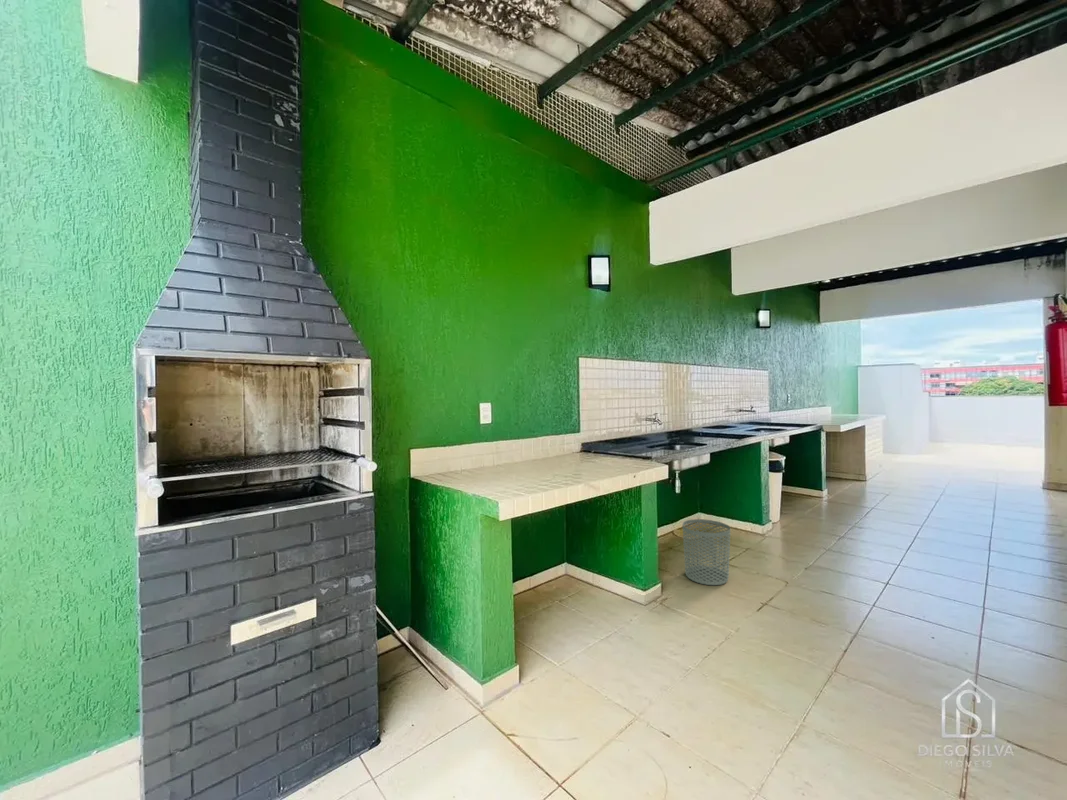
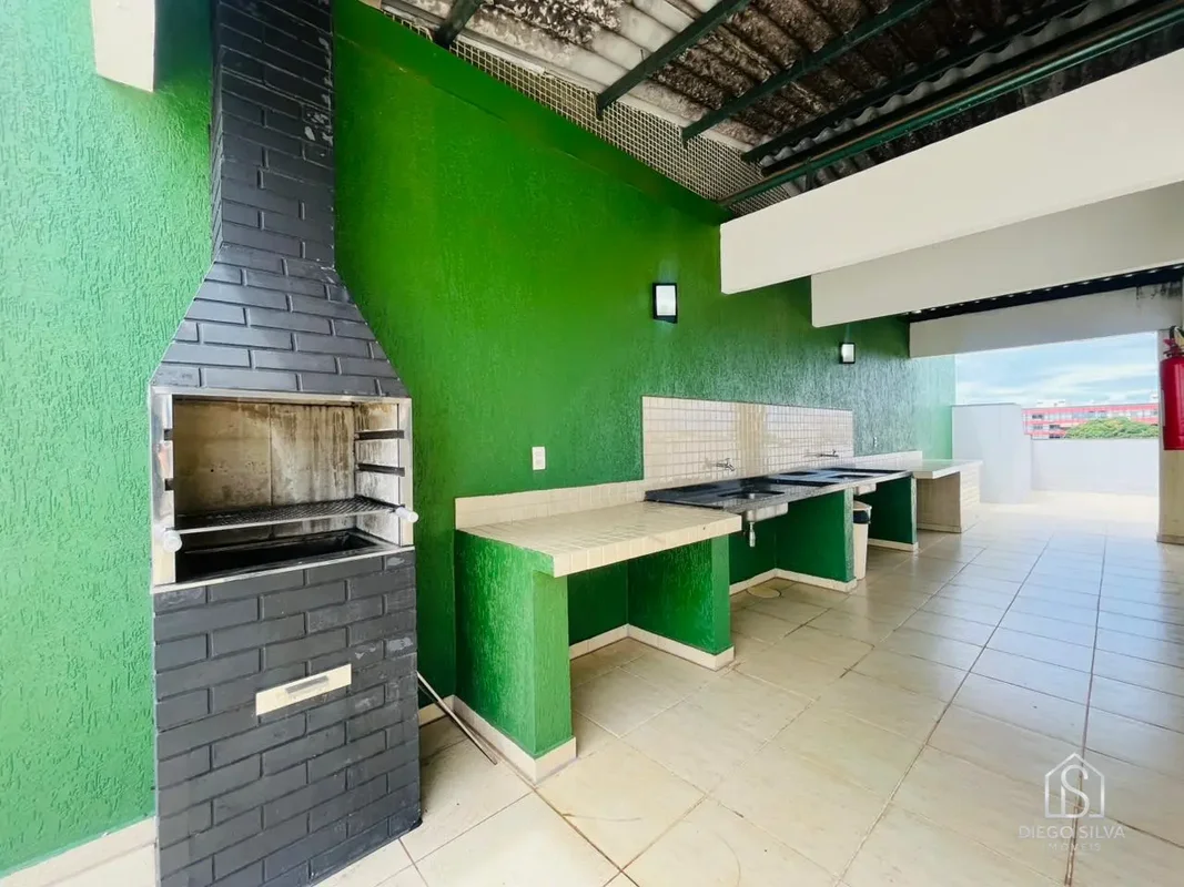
- waste bin [682,518,731,586]
